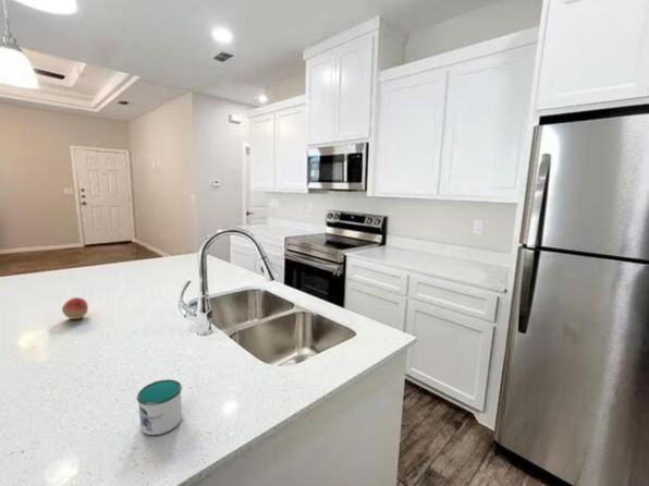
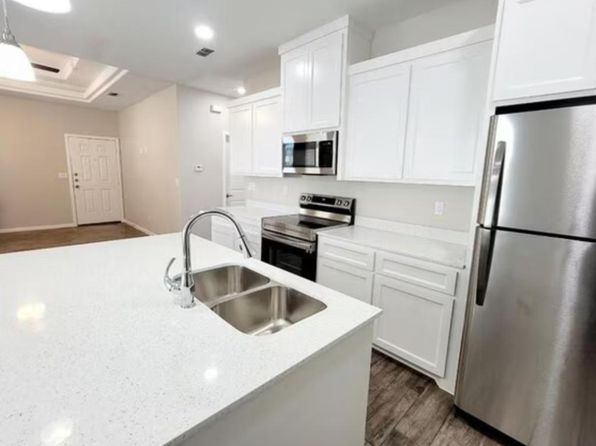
- mug [135,378,183,436]
- fruit [61,296,89,320]
